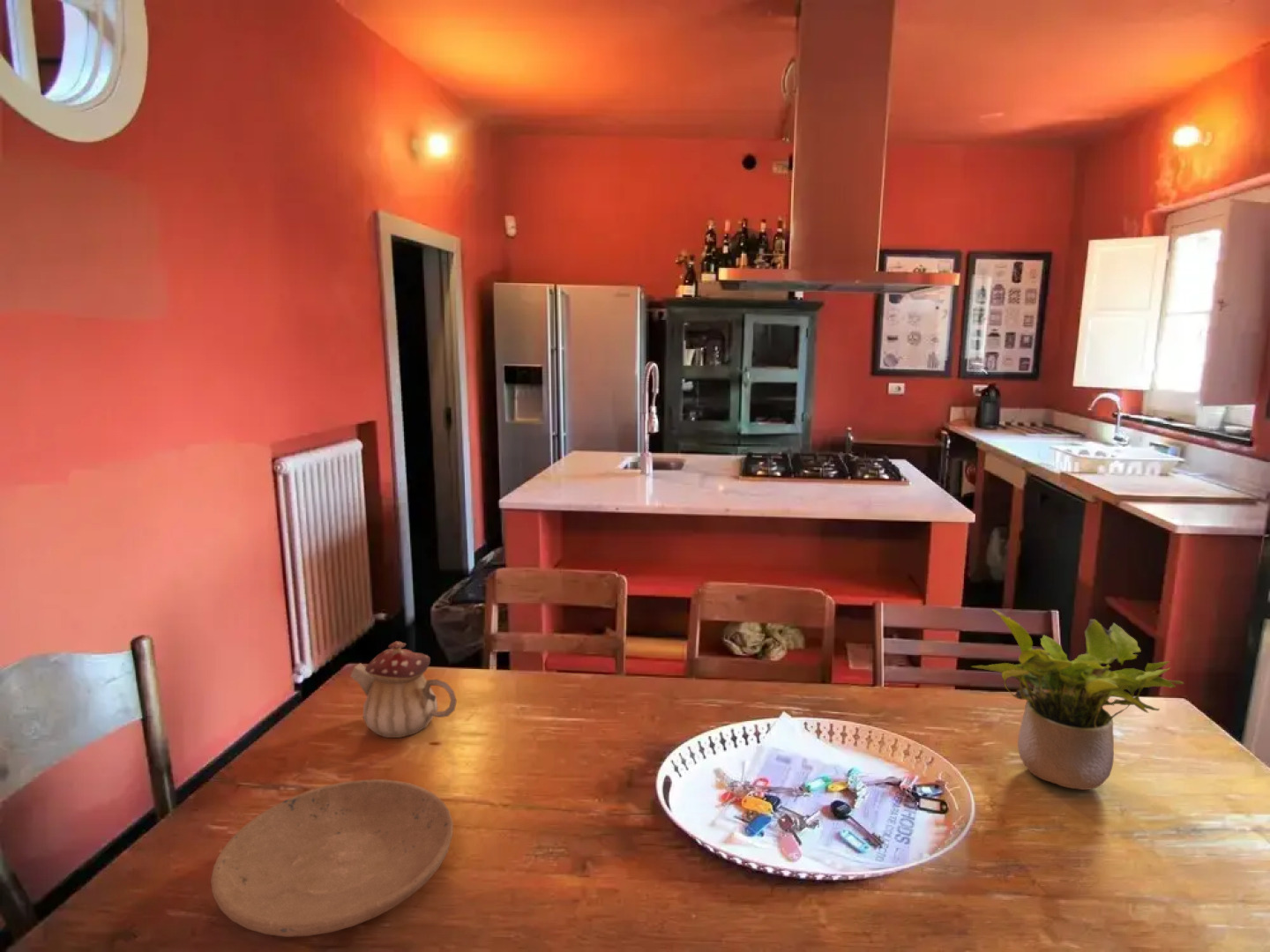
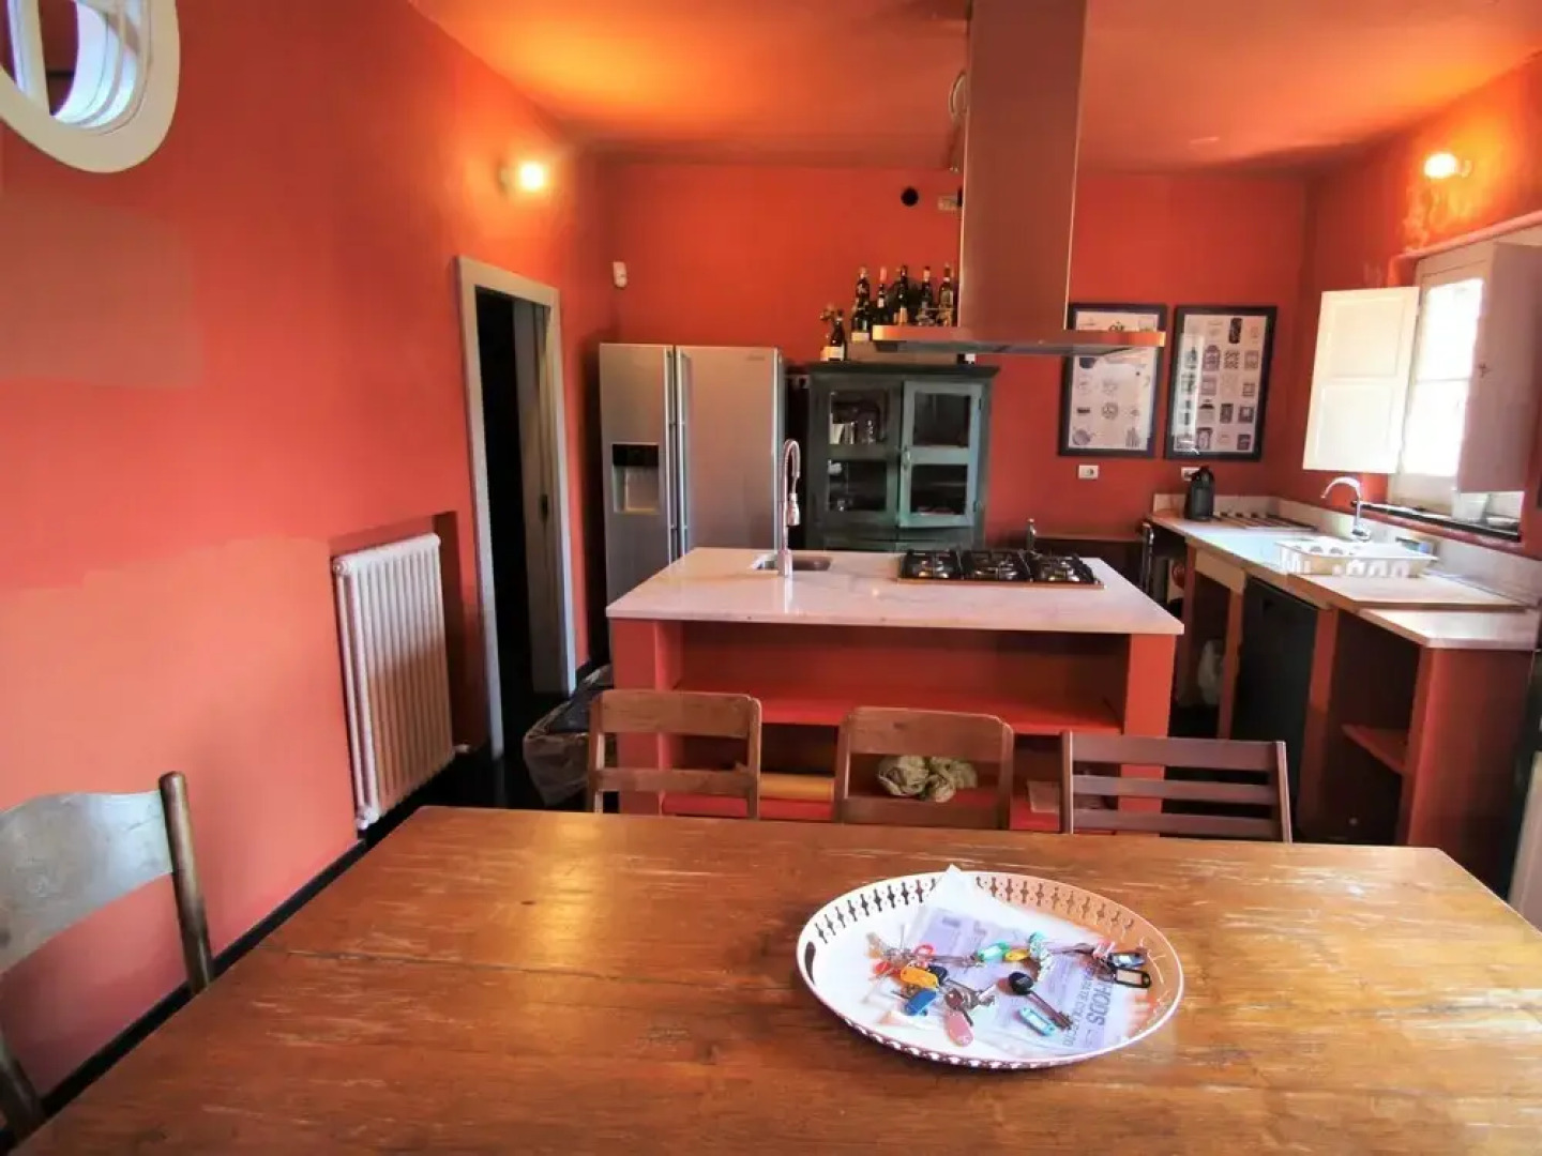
- teapot [349,641,458,739]
- plate [210,778,454,938]
- potted plant [970,608,1184,791]
